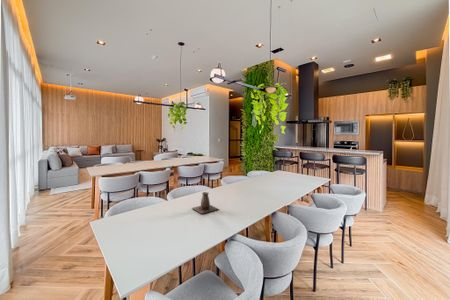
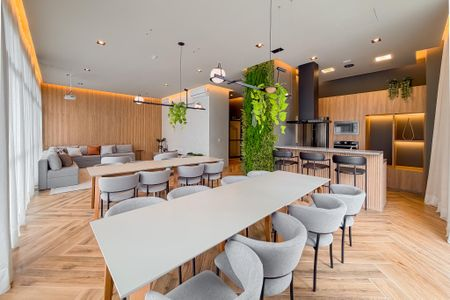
- decorative vase [192,191,220,215]
